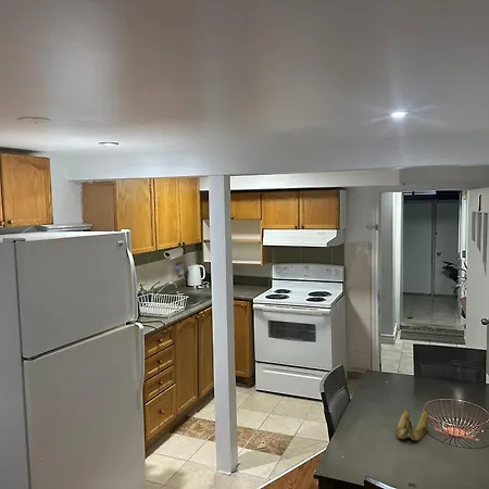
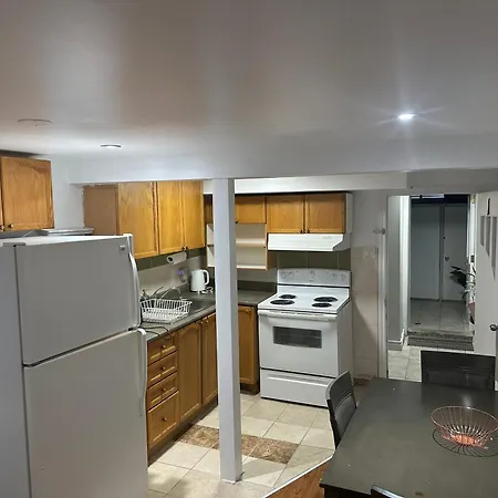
- banana [396,409,430,441]
